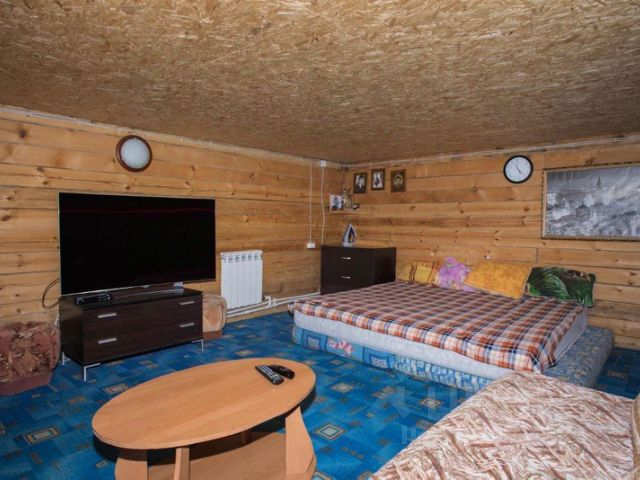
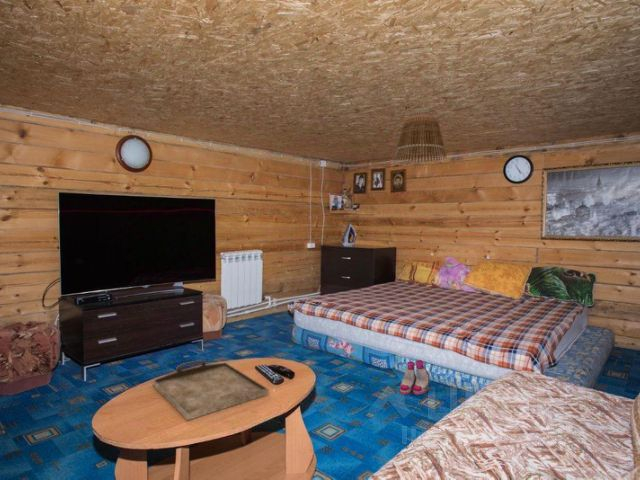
+ lamp shade [393,107,448,163]
+ serving tray [152,359,270,422]
+ boots [399,359,430,396]
